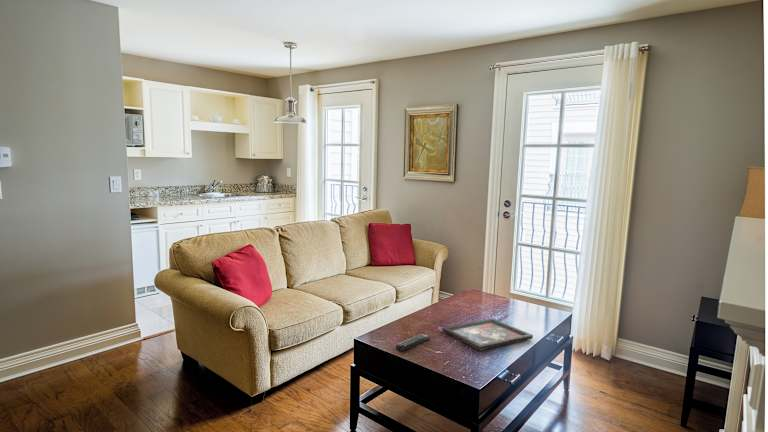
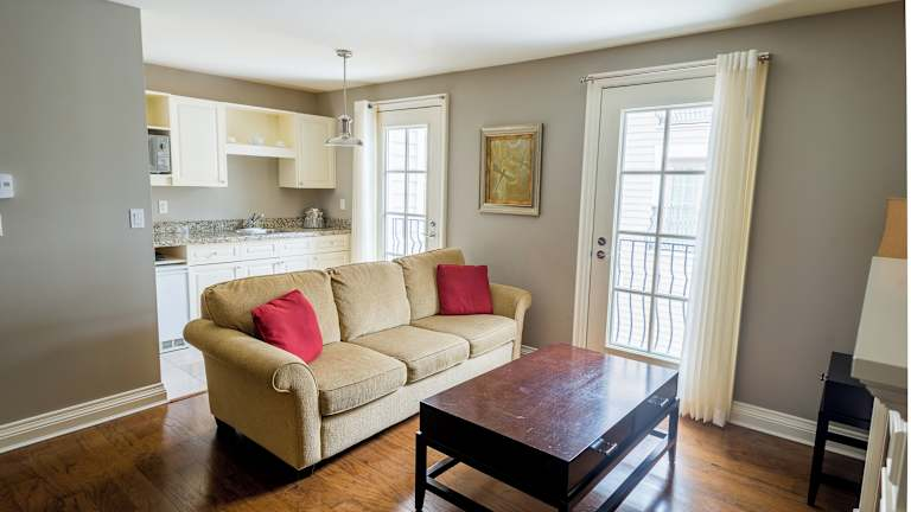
- decorative tray [441,317,534,352]
- remote control [395,333,431,352]
